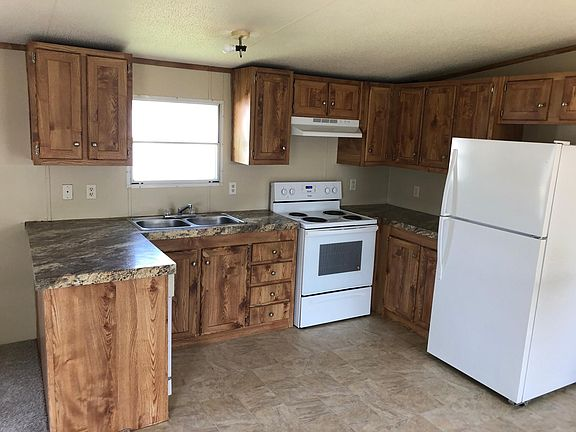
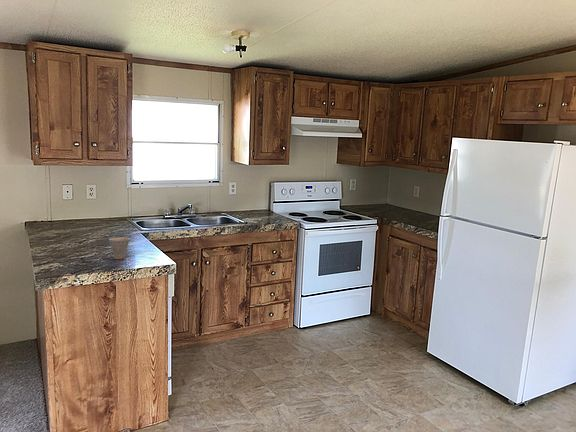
+ cup [108,236,131,260]
